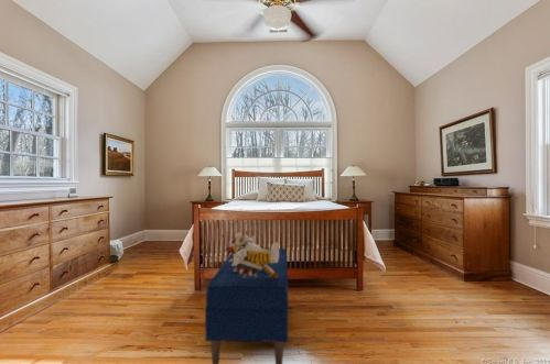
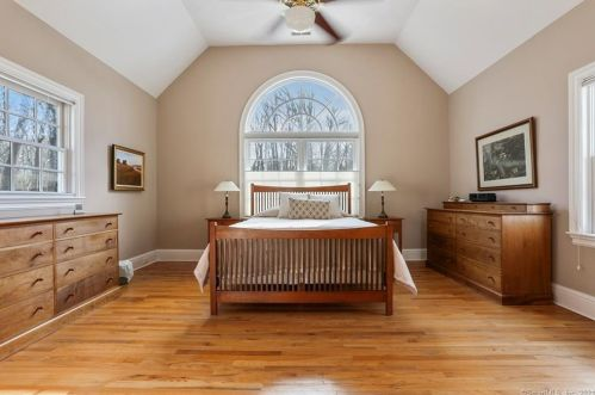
- plush toy [224,231,280,279]
- bench [204,247,290,364]
